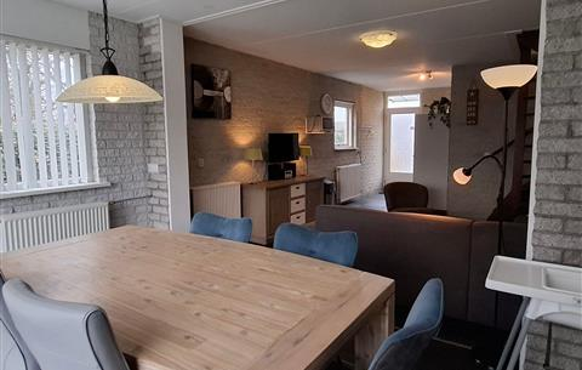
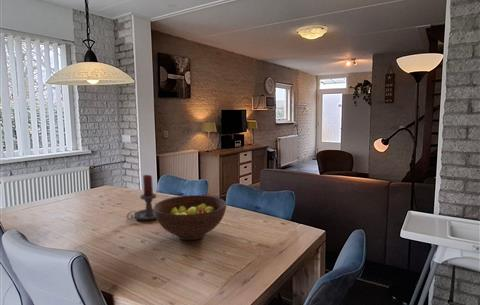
+ candle holder [126,174,157,221]
+ fruit bowl [153,194,227,241]
